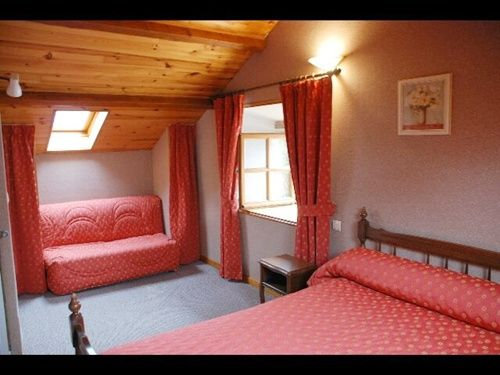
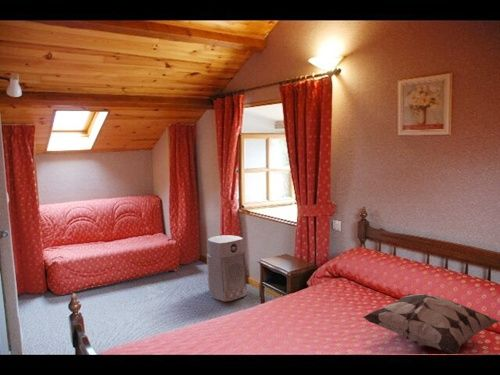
+ air purifier [206,234,248,303]
+ decorative pillow [362,293,500,355]
